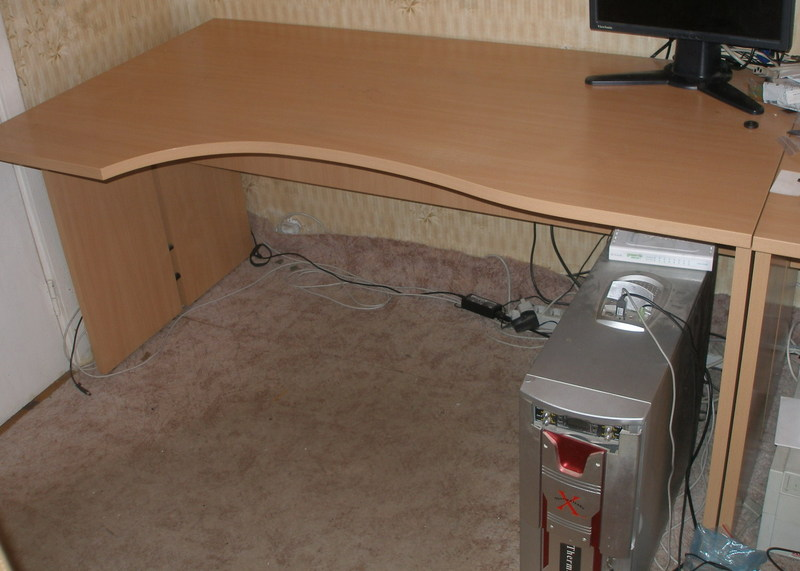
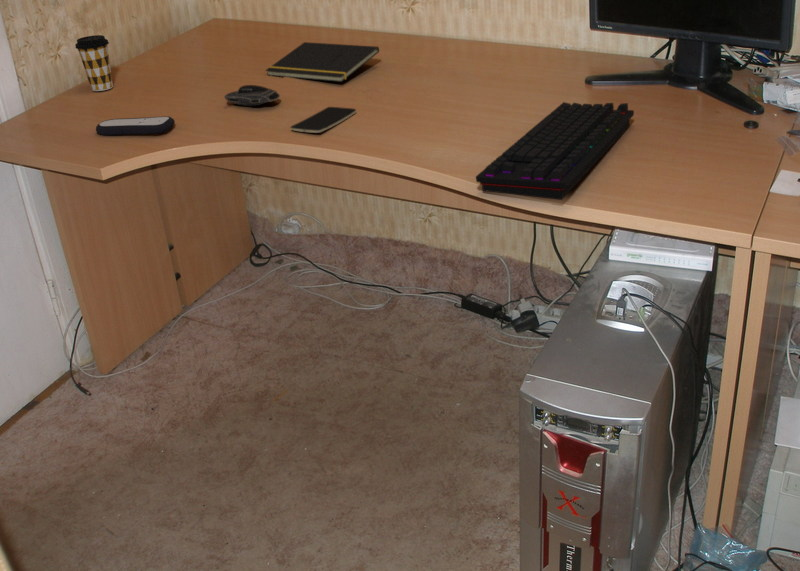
+ notepad [264,41,380,83]
+ smartphone [290,106,357,134]
+ computer mouse [223,84,281,107]
+ remote control [95,115,176,136]
+ coffee cup [74,34,114,92]
+ keyboard [475,101,635,201]
